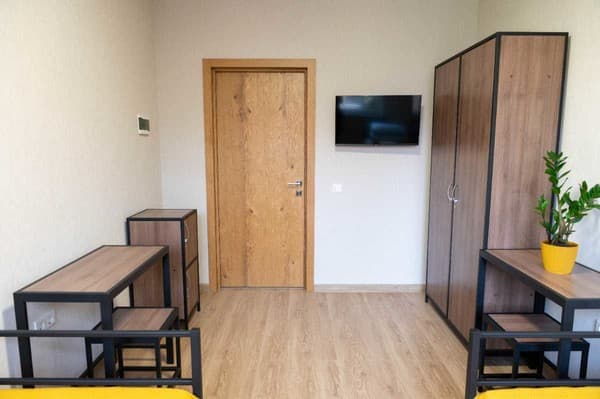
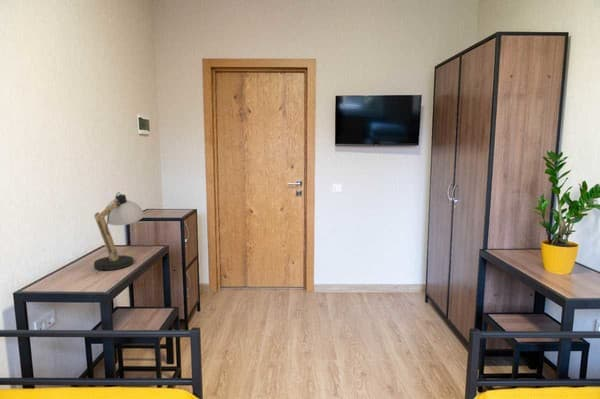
+ desk lamp [93,191,145,275]
